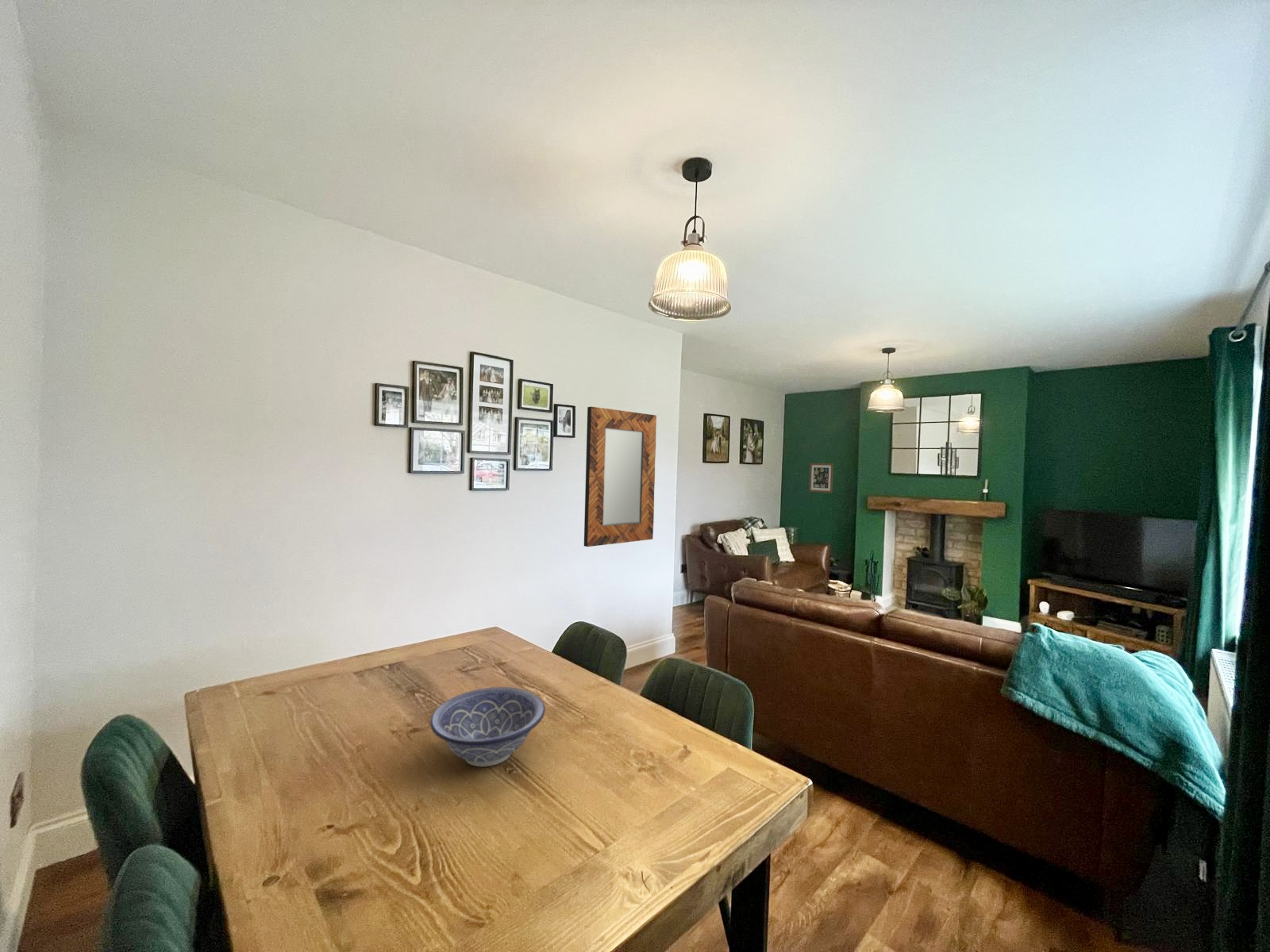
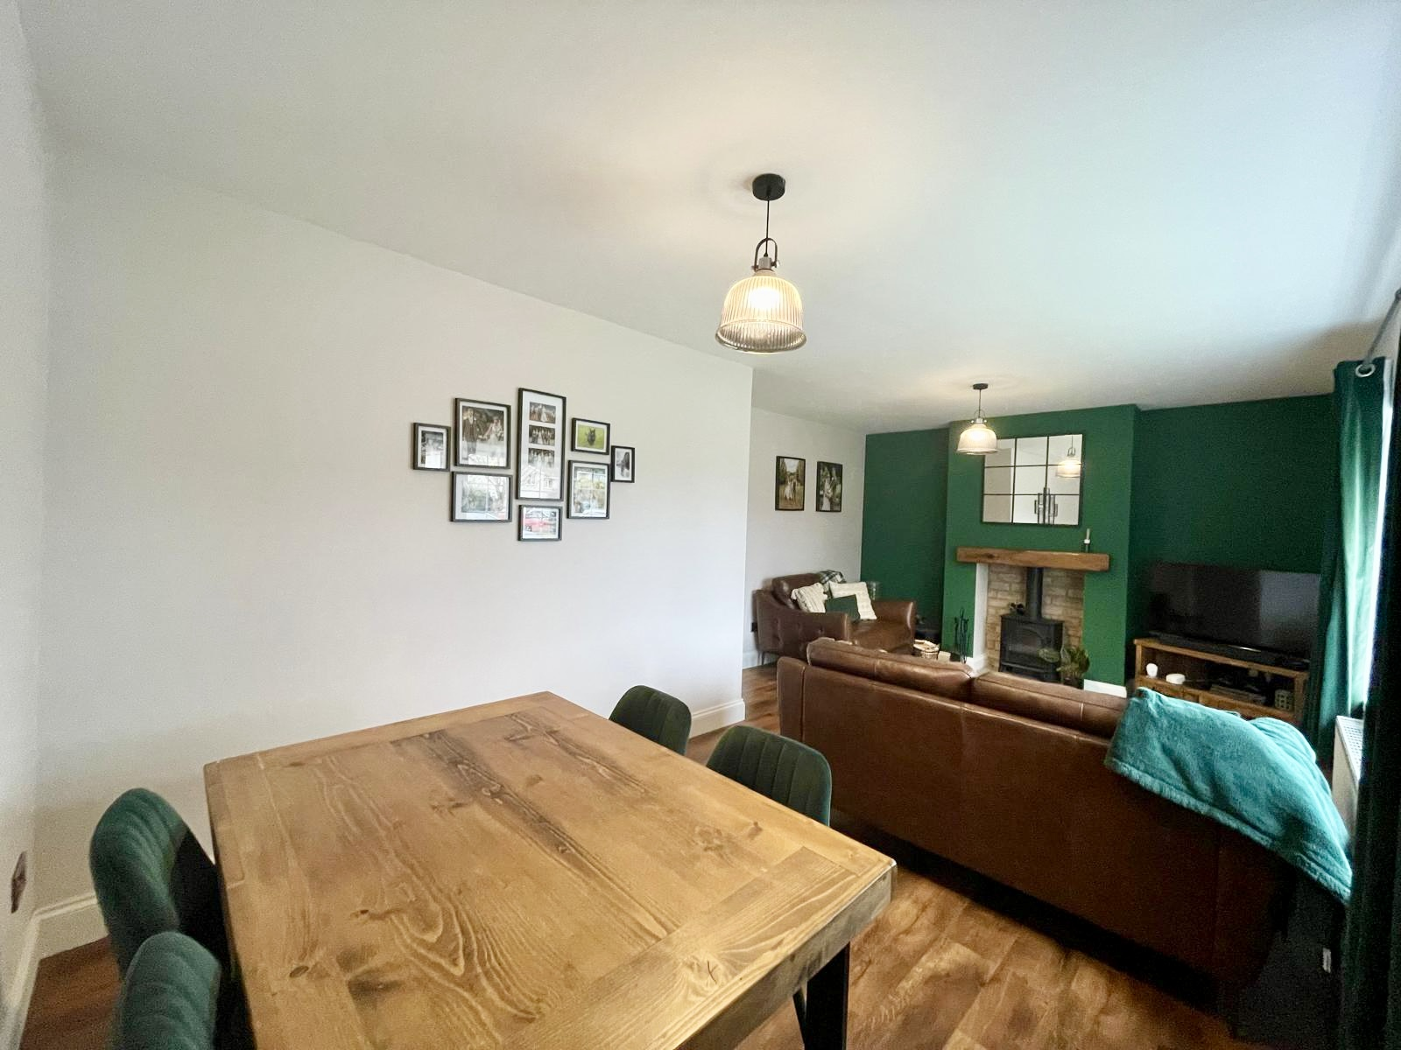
- home mirror [583,406,657,547]
- decorative bowl [429,686,546,768]
- wall art [808,463,833,493]
